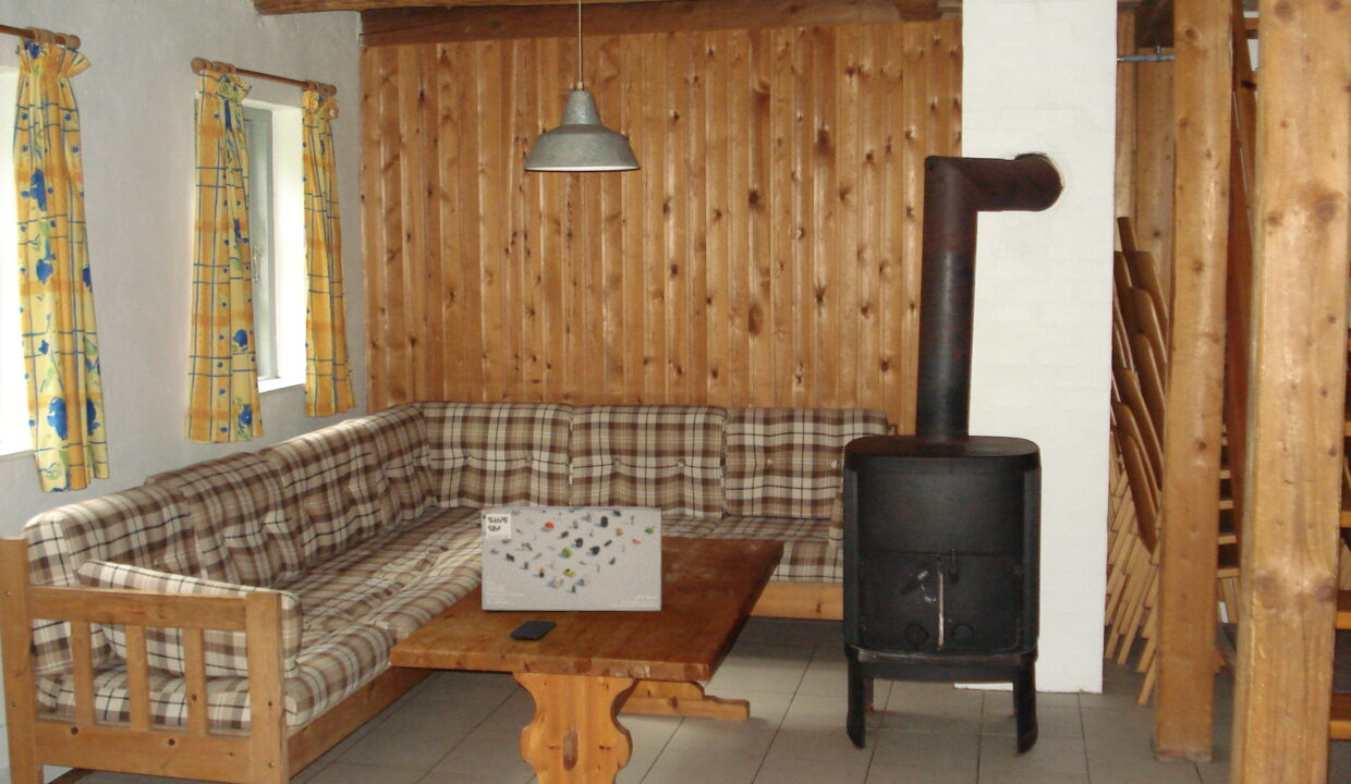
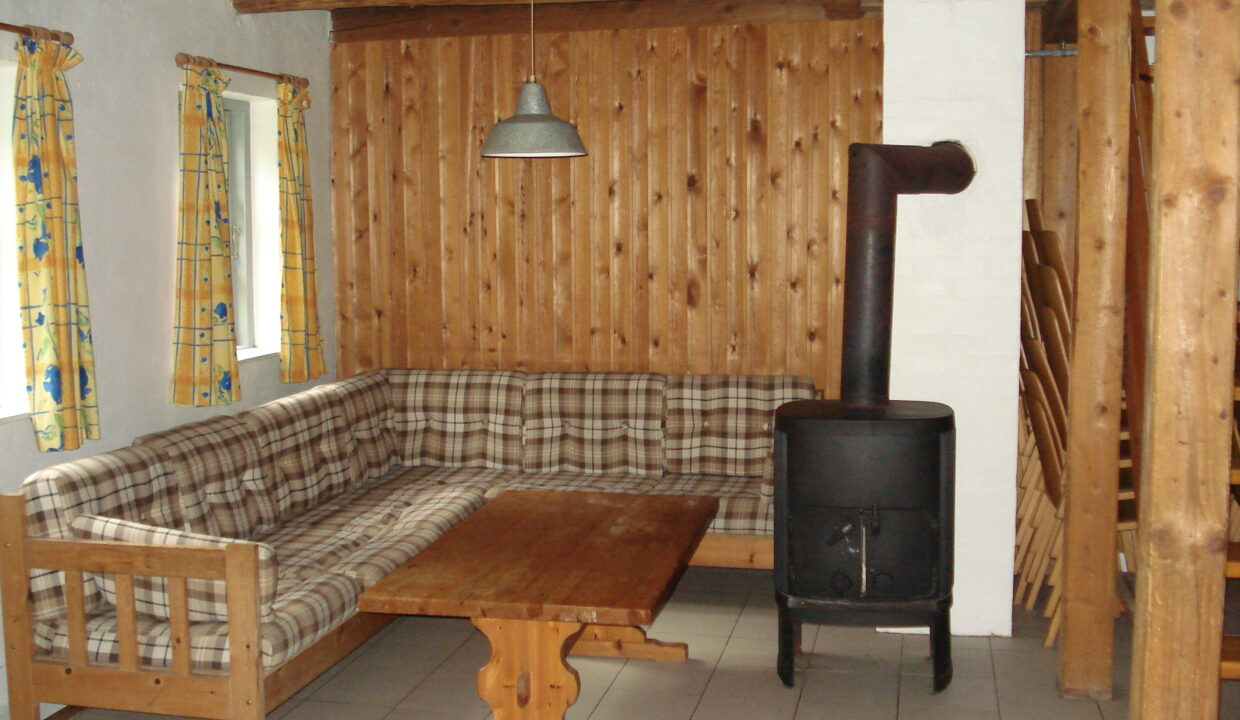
- smartphone [509,620,557,639]
- toy set box [480,505,662,612]
